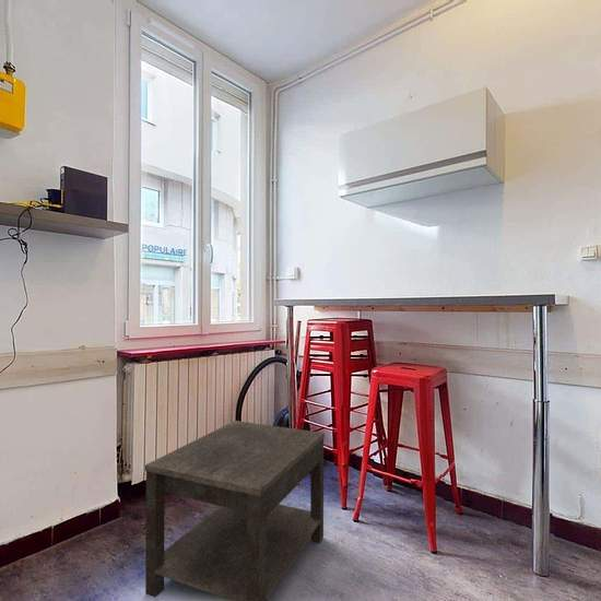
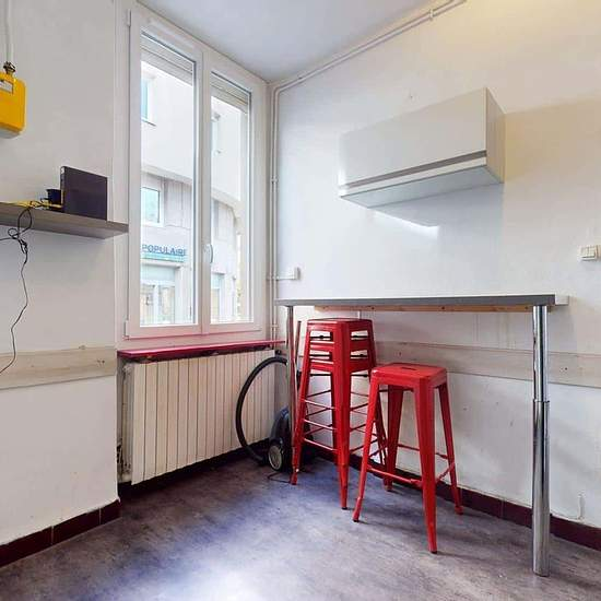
- side table [144,420,326,601]
